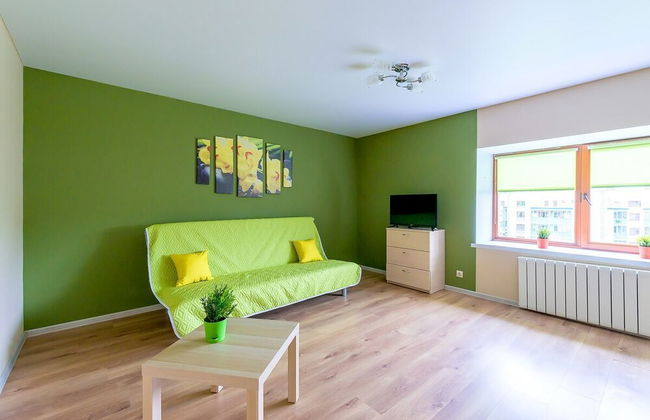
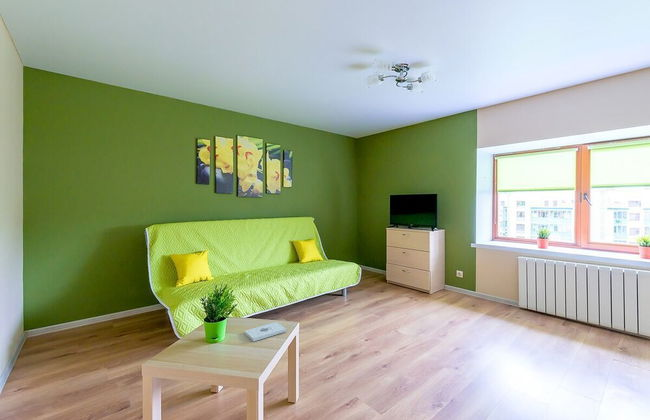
+ notepad [244,321,287,343]
